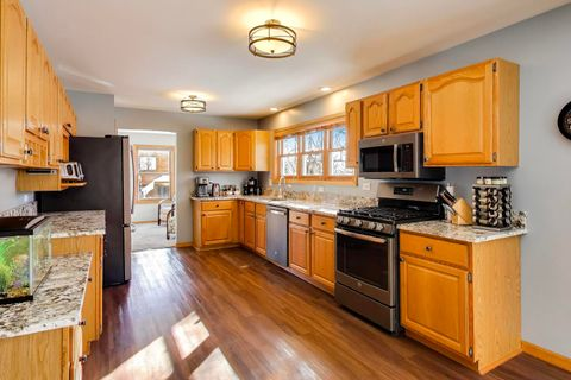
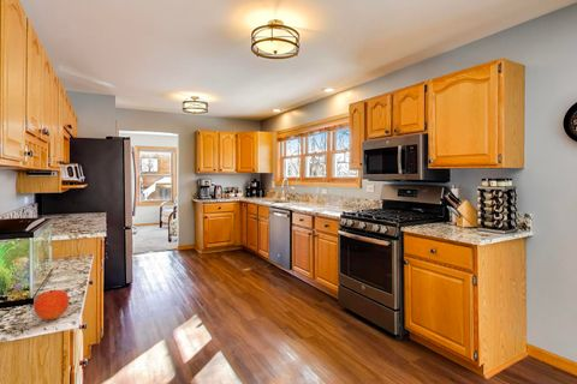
+ fruit [32,289,70,322]
